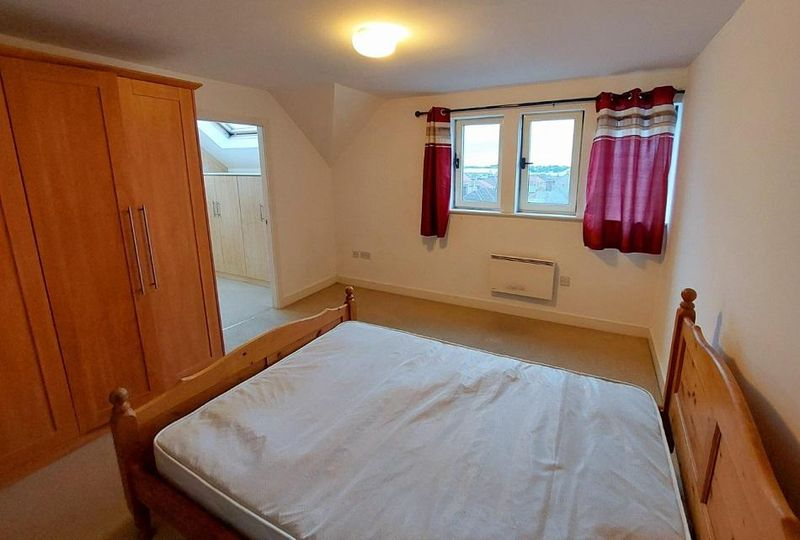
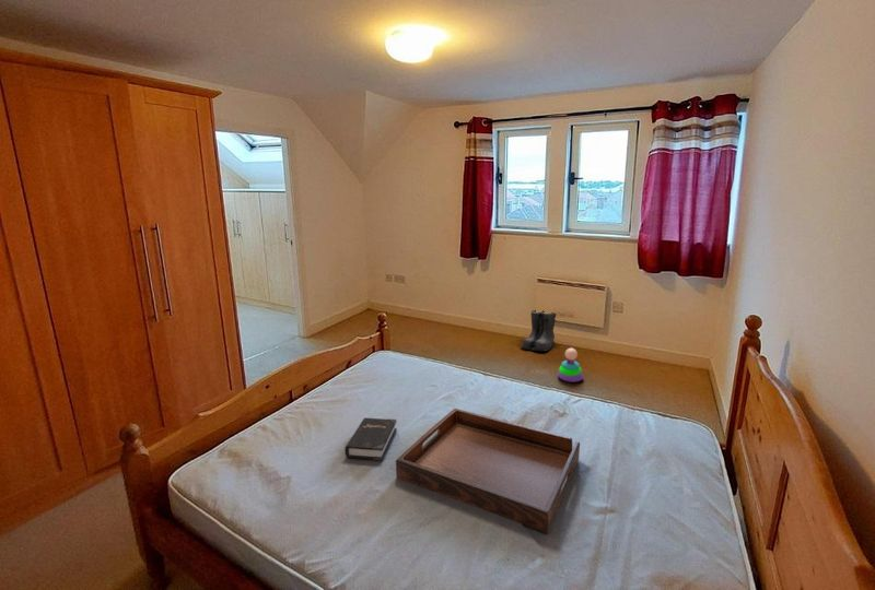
+ stacking toy [557,345,584,384]
+ hardback book [345,417,398,462]
+ boots [521,308,557,352]
+ serving tray [395,408,581,534]
